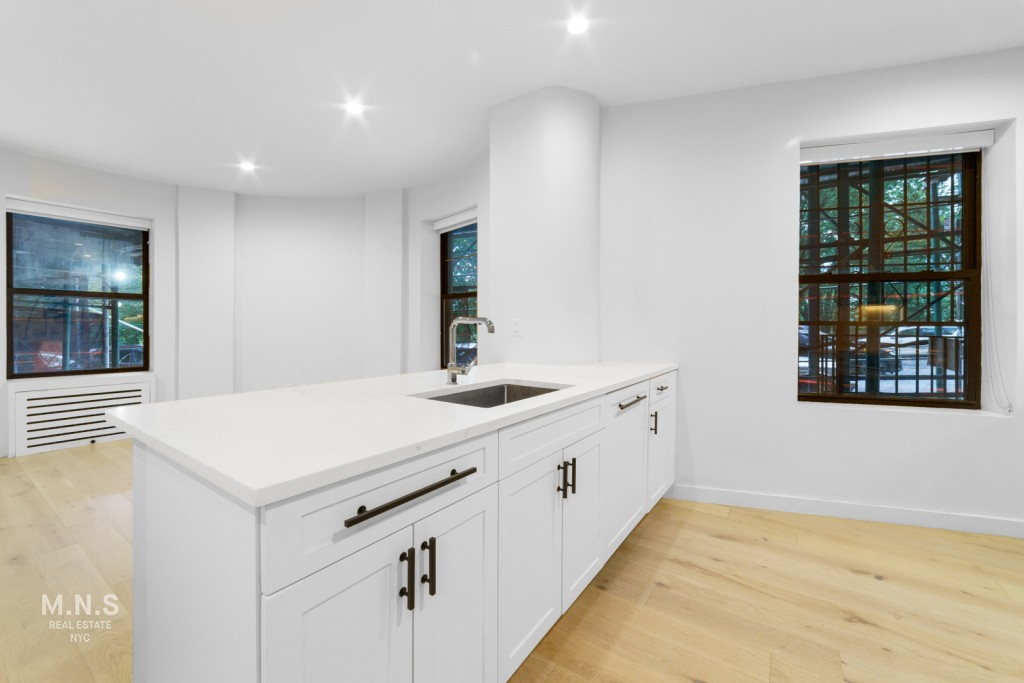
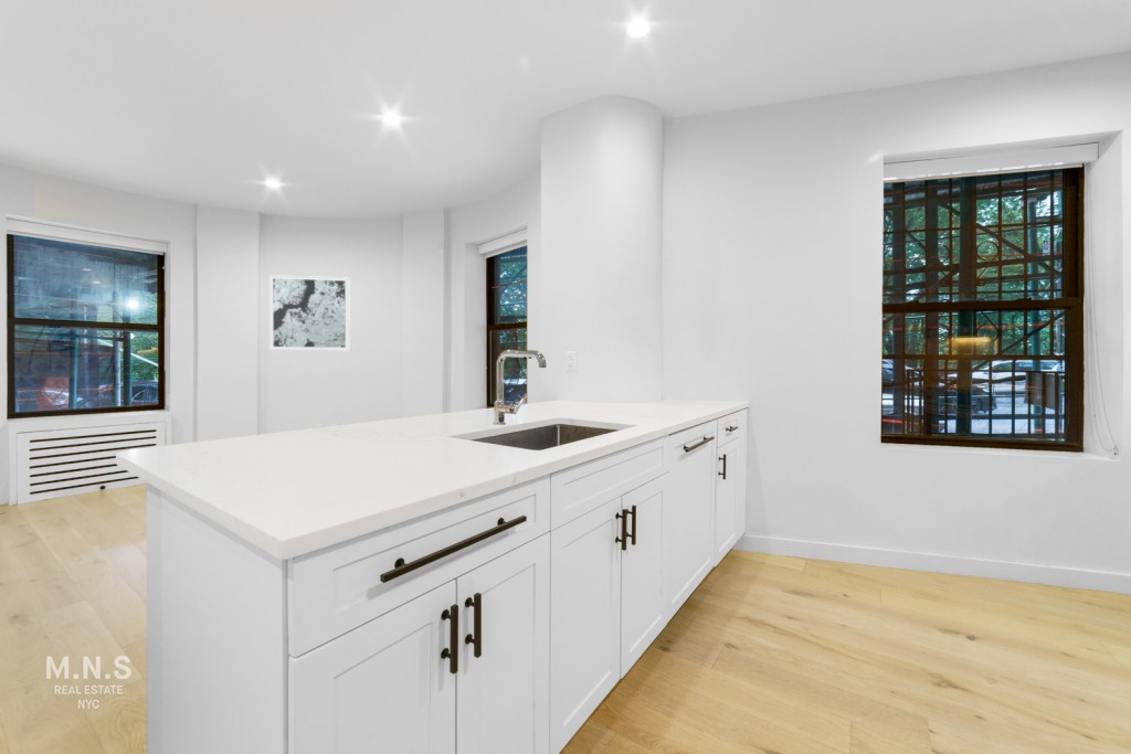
+ wall art [268,274,351,351]
